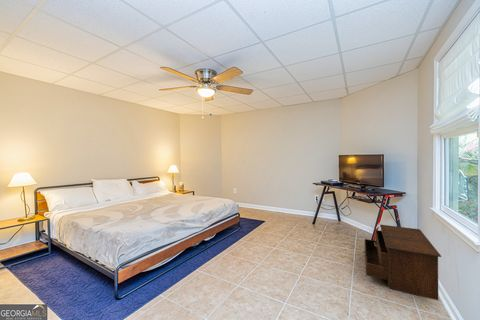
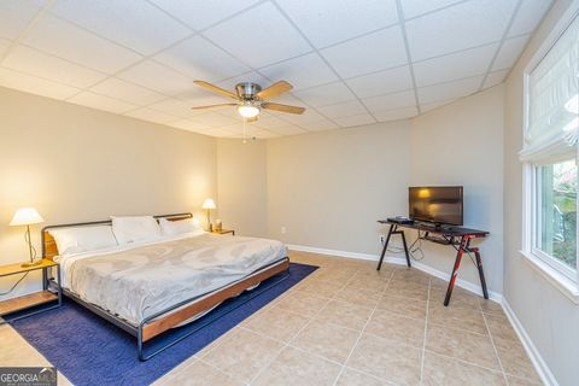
- drawer [361,224,442,301]
